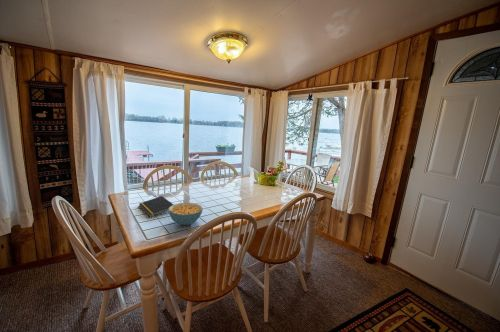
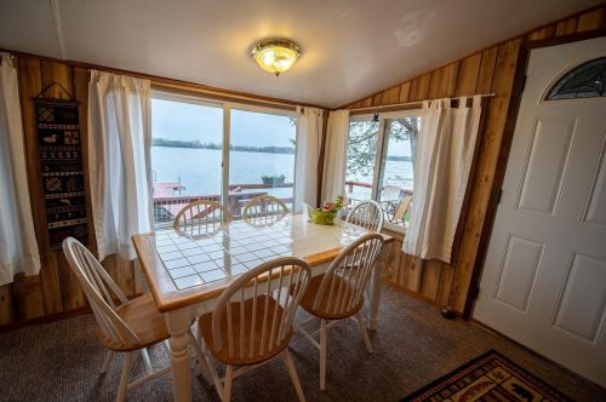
- notepad [138,195,174,217]
- cereal bowl [168,202,204,226]
